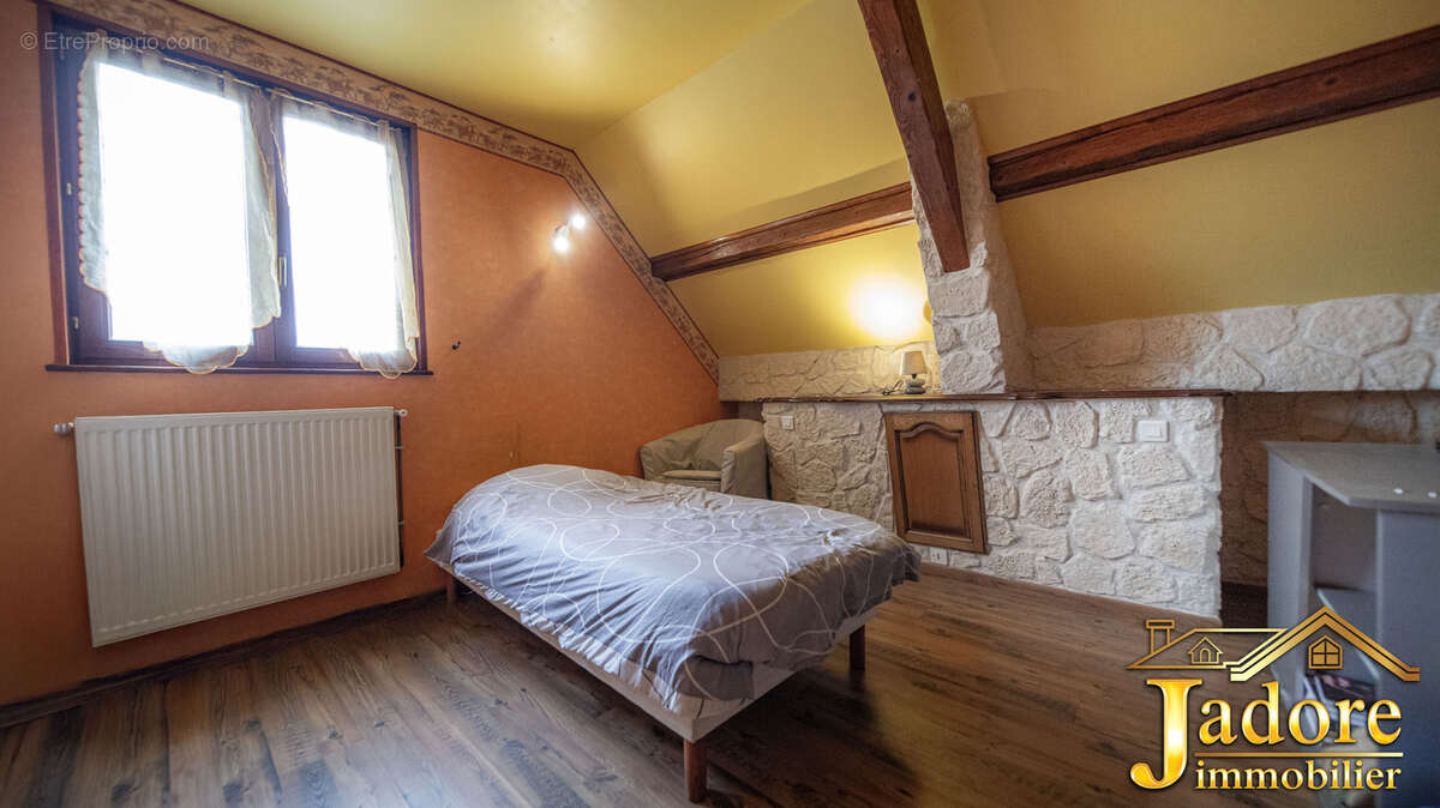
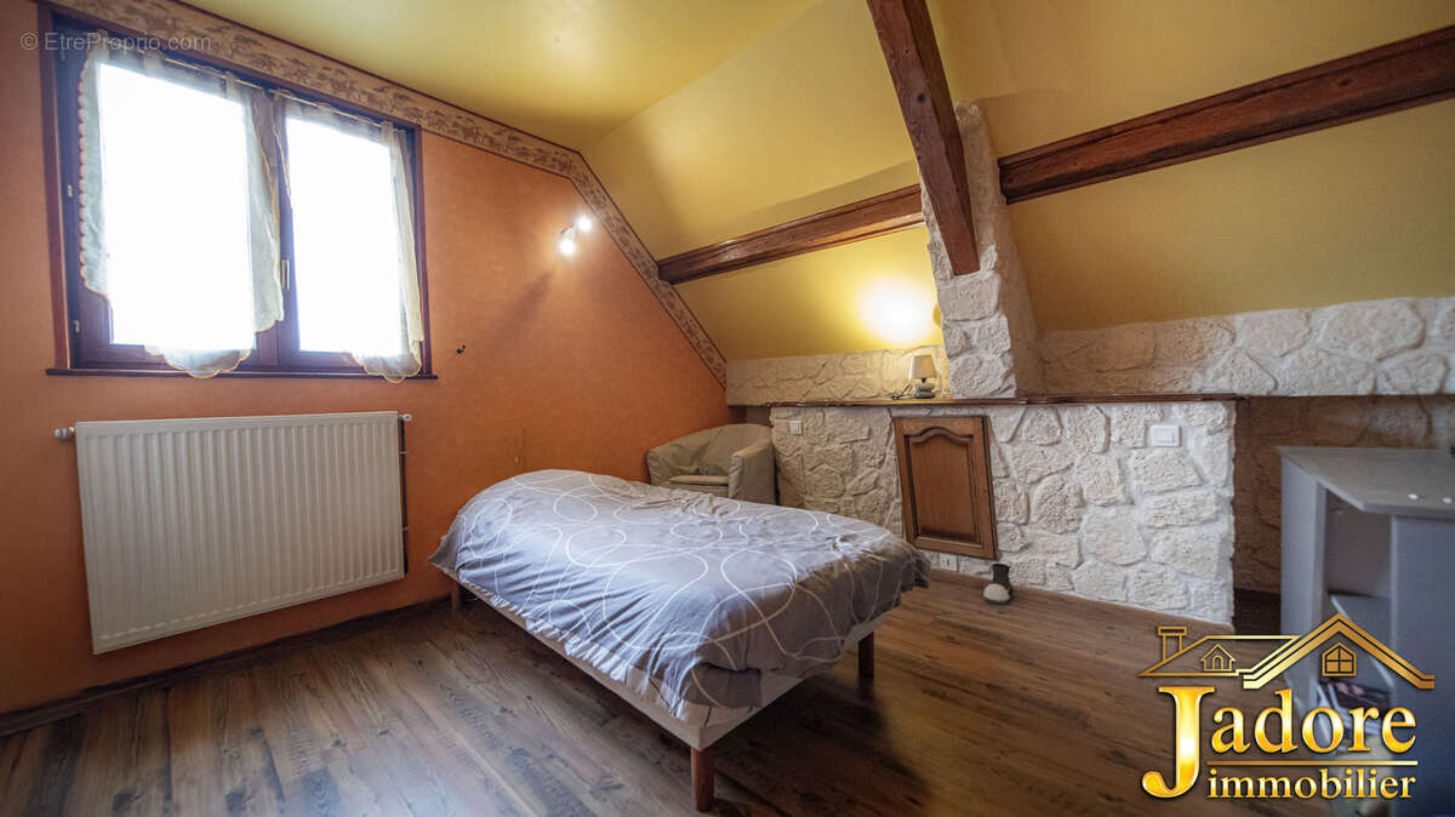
+ shoe [982,562,1015,606]
